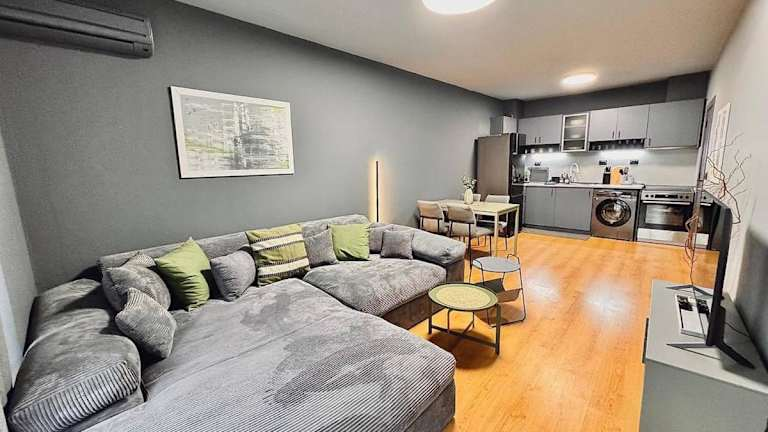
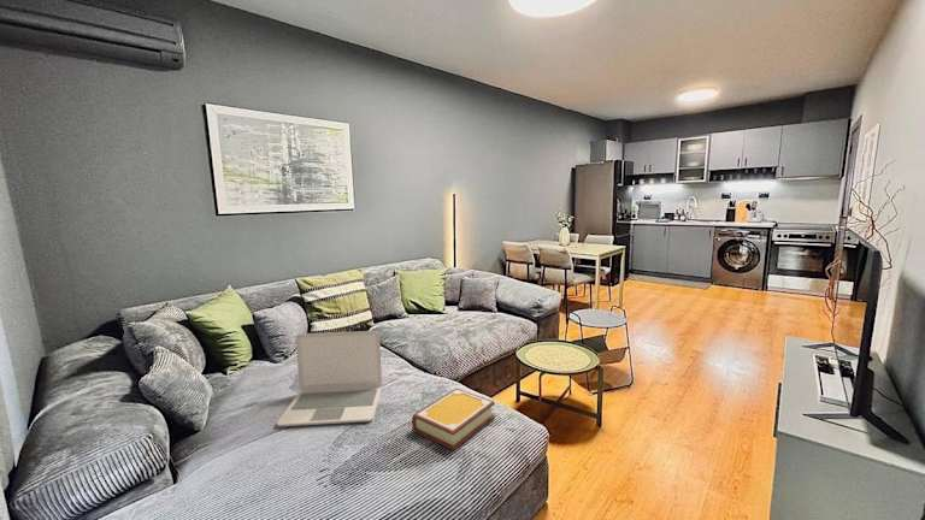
+ book [411,388,496,451]
+ laptop [276,330,383,427]
